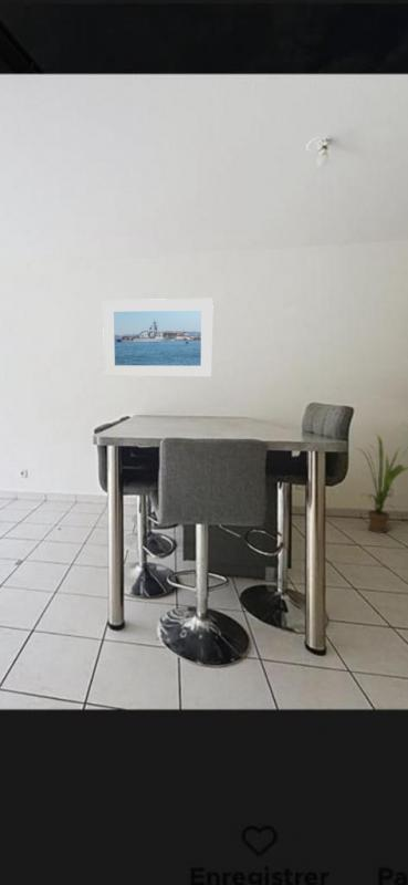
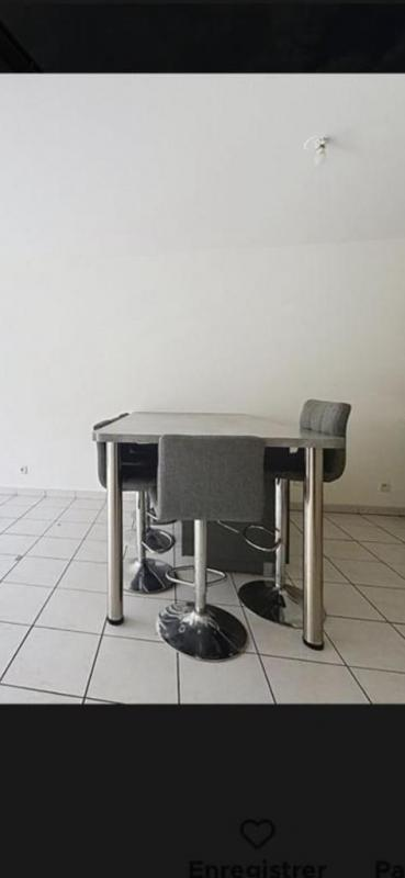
- house plant [355,431,408,534]
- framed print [102,298,215,378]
